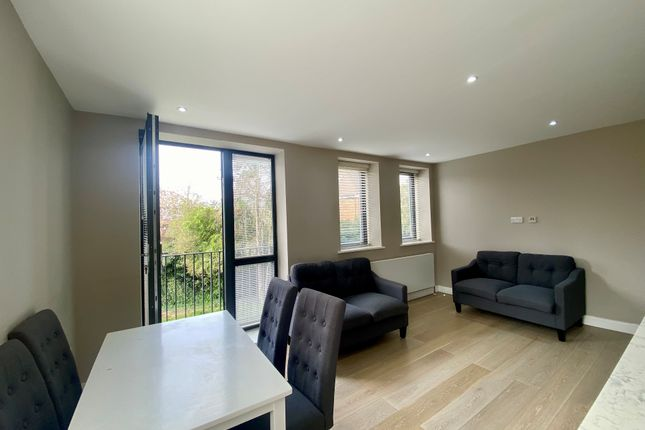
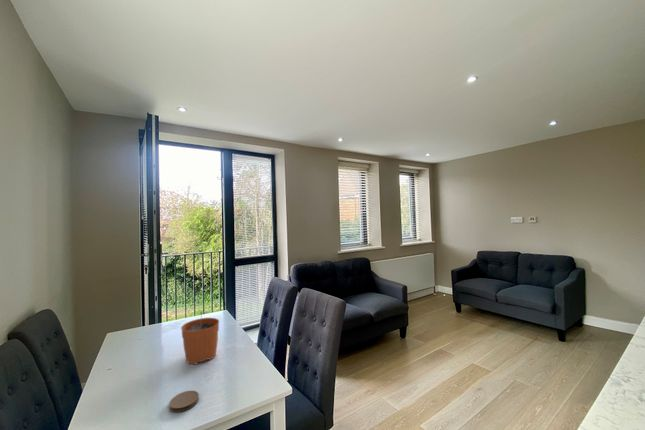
+ coaster [168,390,200,413]
+ plant pot [180,309,220,365]
